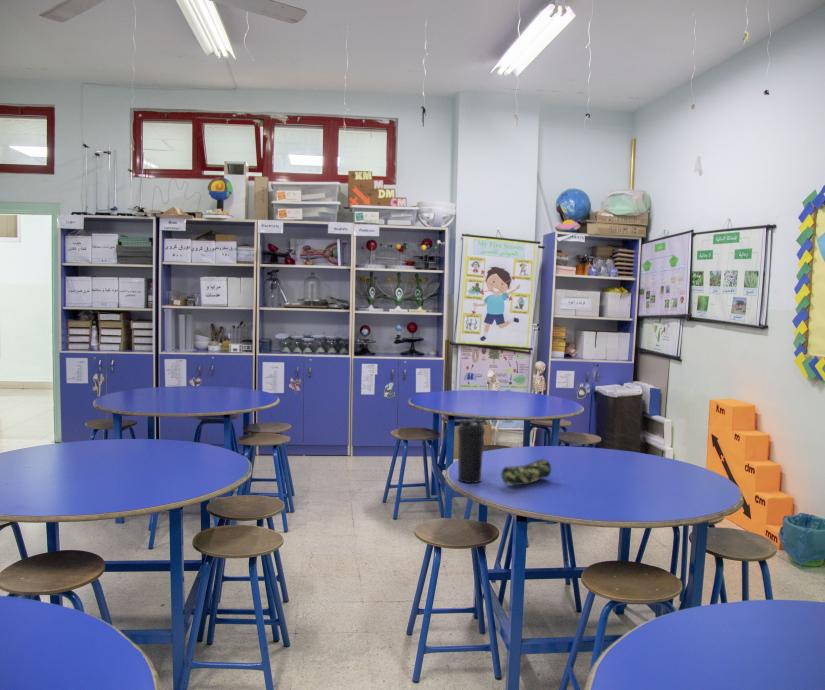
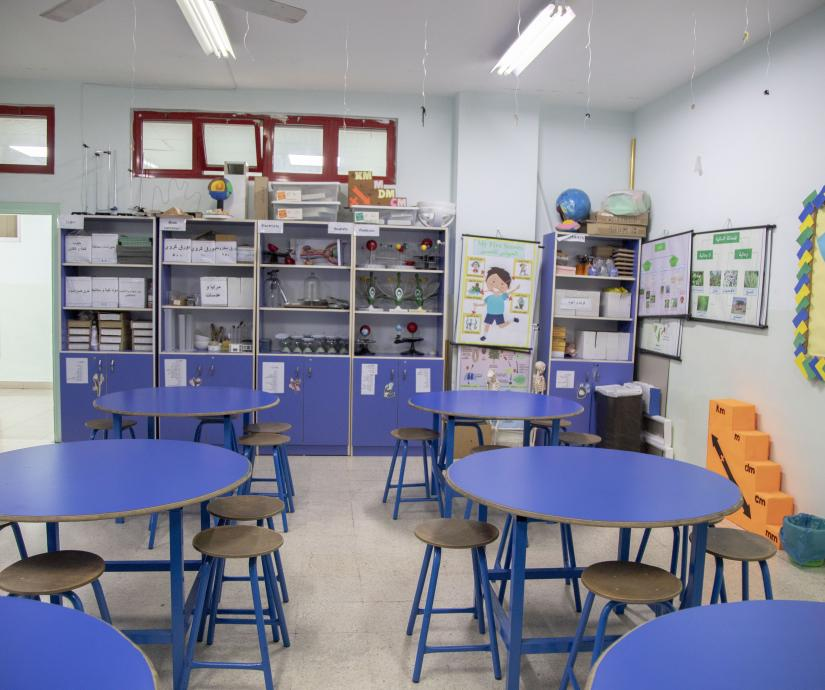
- pencil case [500,458,552,487]
- water bottle [457,417,486,484]
